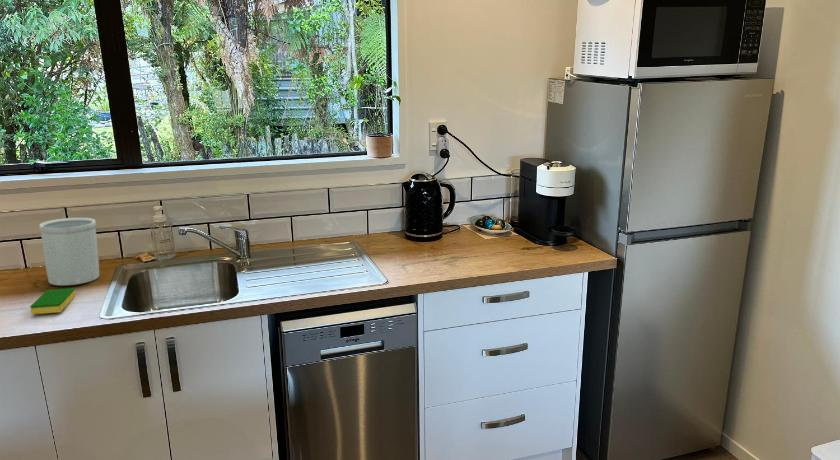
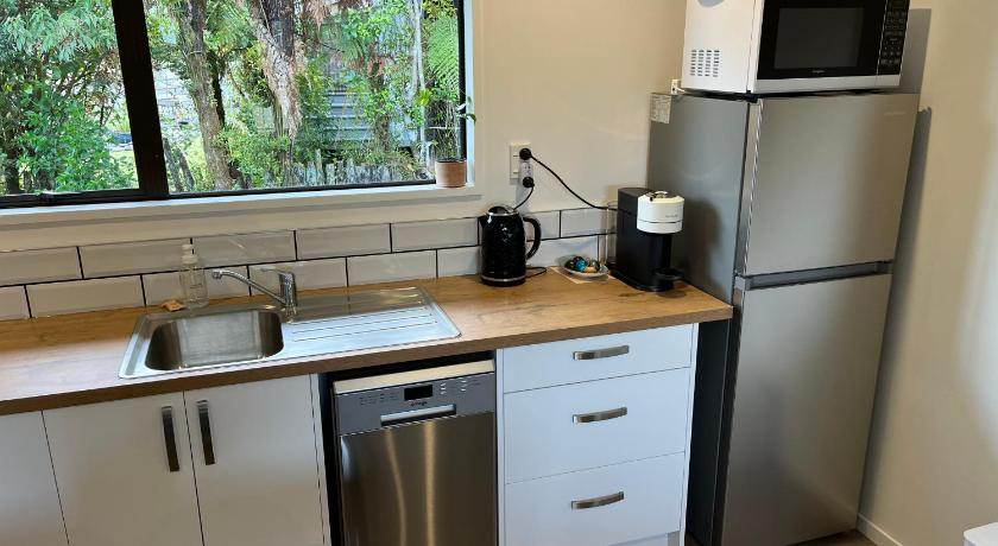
- dish sponge [29,287,77,315]
- utensil holder [38,217,100,286]
